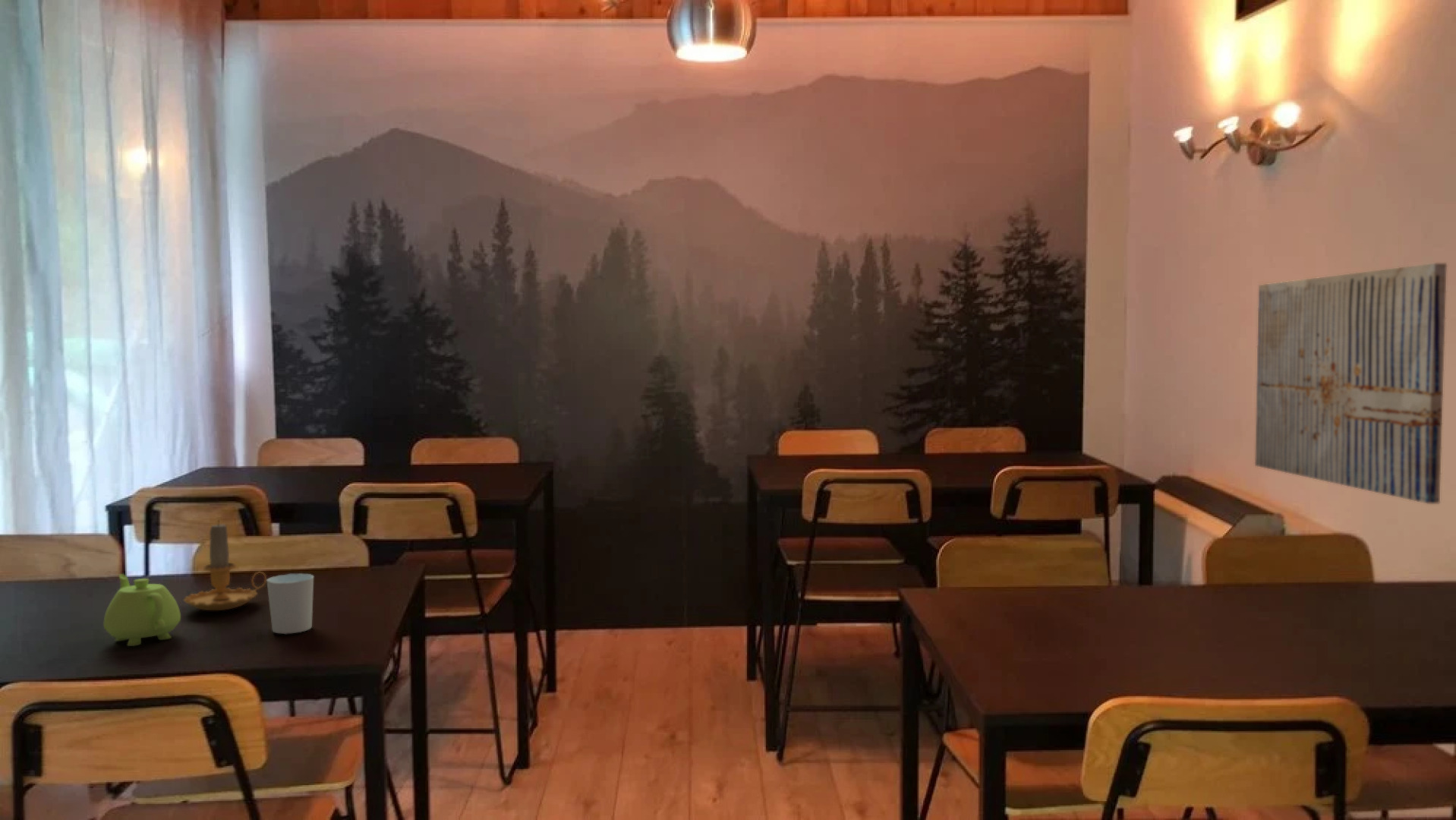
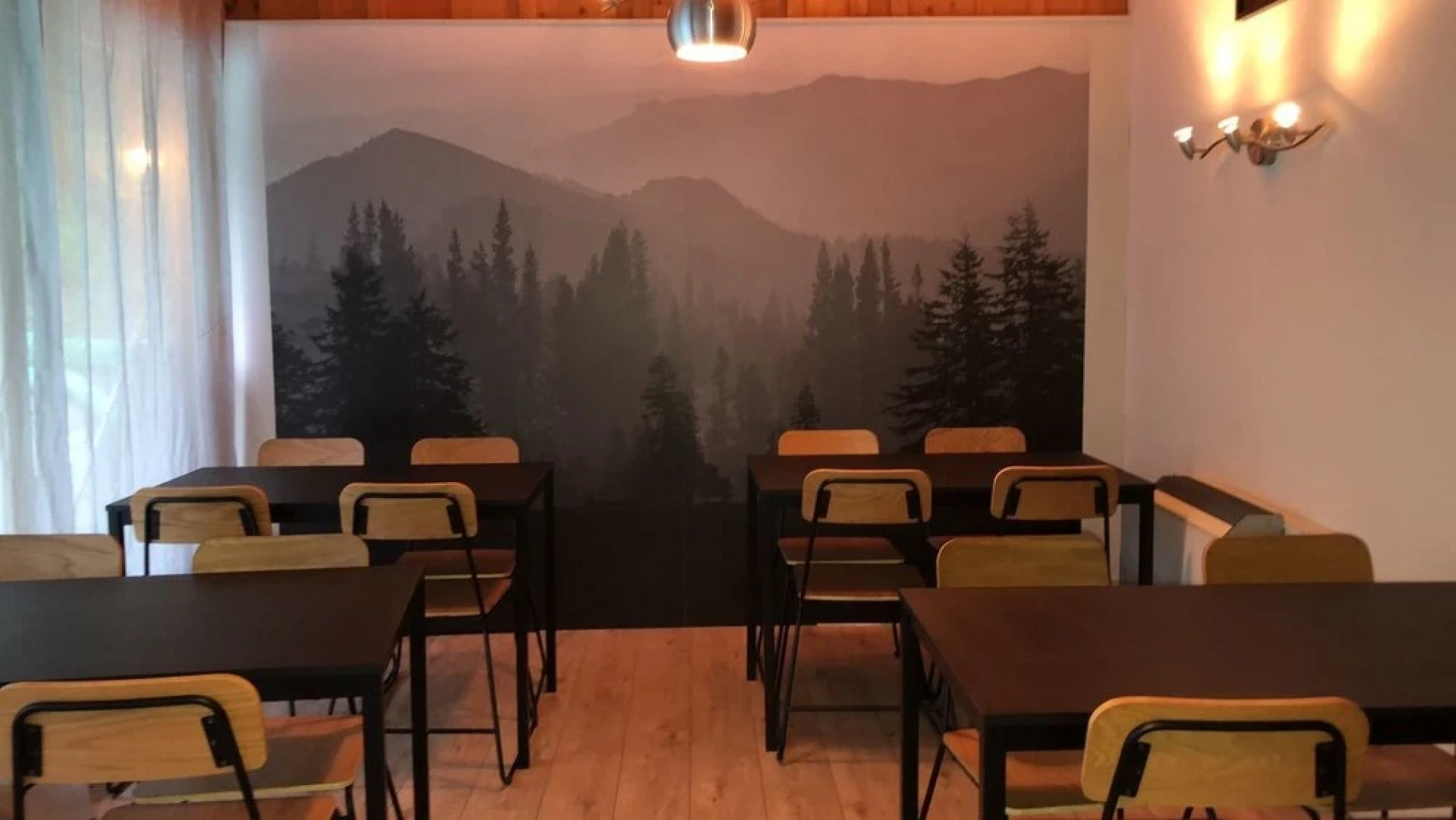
- wall art [1254,263,1448,504]
- candle [183,521,267,611]
- teapot [102,573,181,647]
- cup [266,572,314,635]
